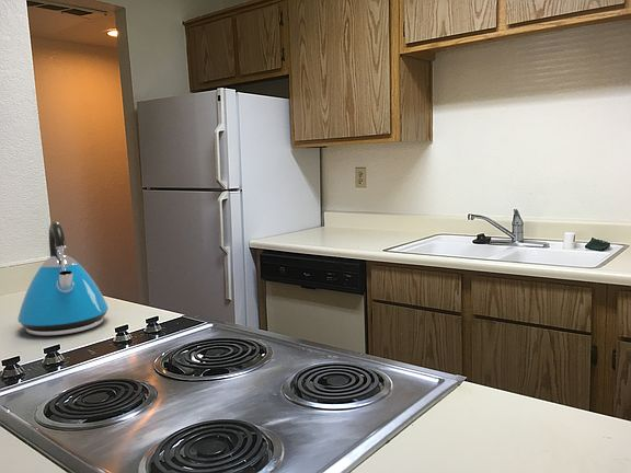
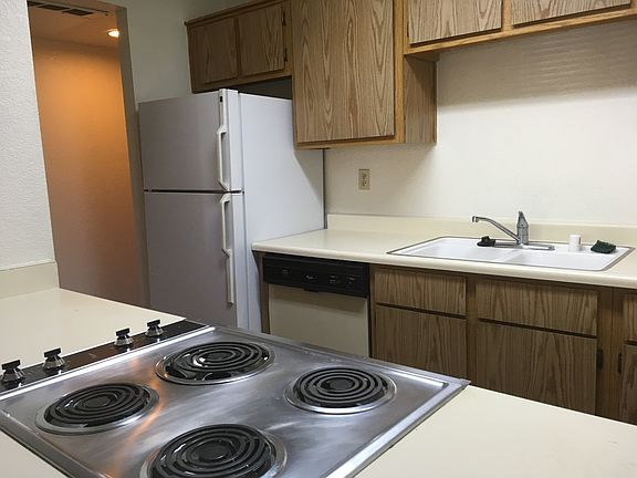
- kettle [16,221,110,337]
